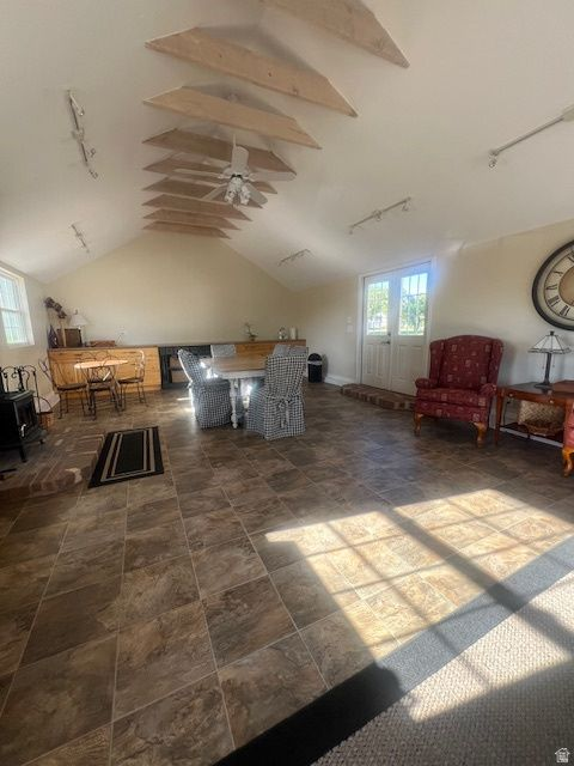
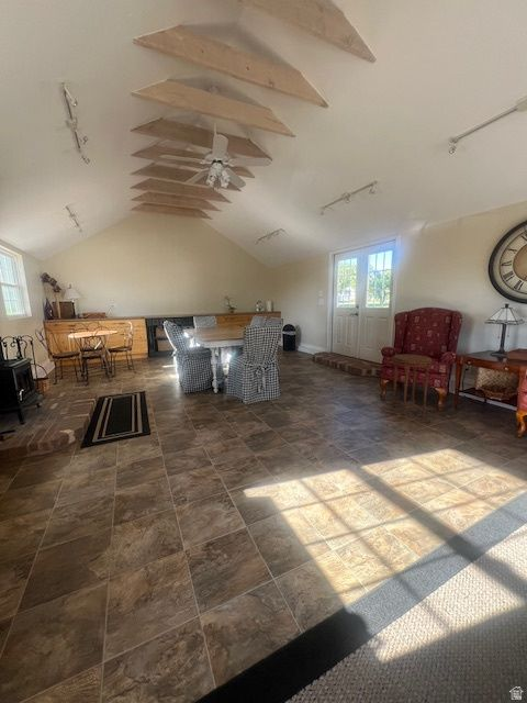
+ side table [391,353,434,420]
